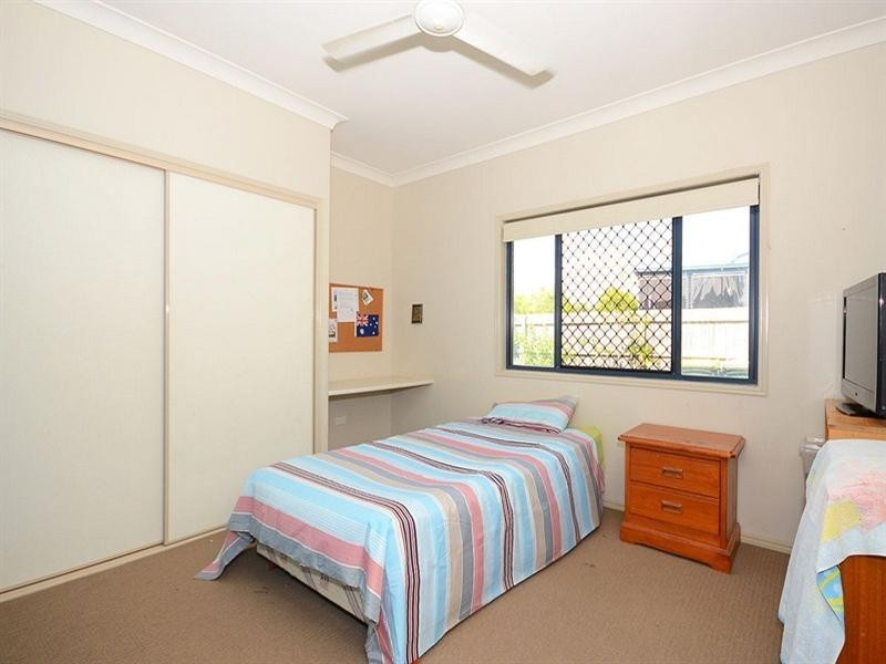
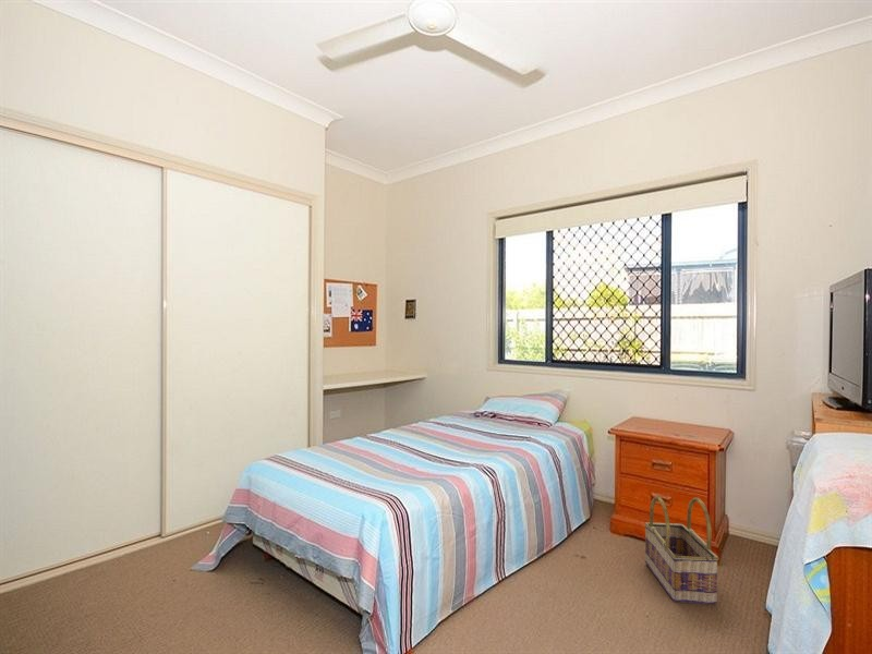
+ basket [643,495,720,605]
